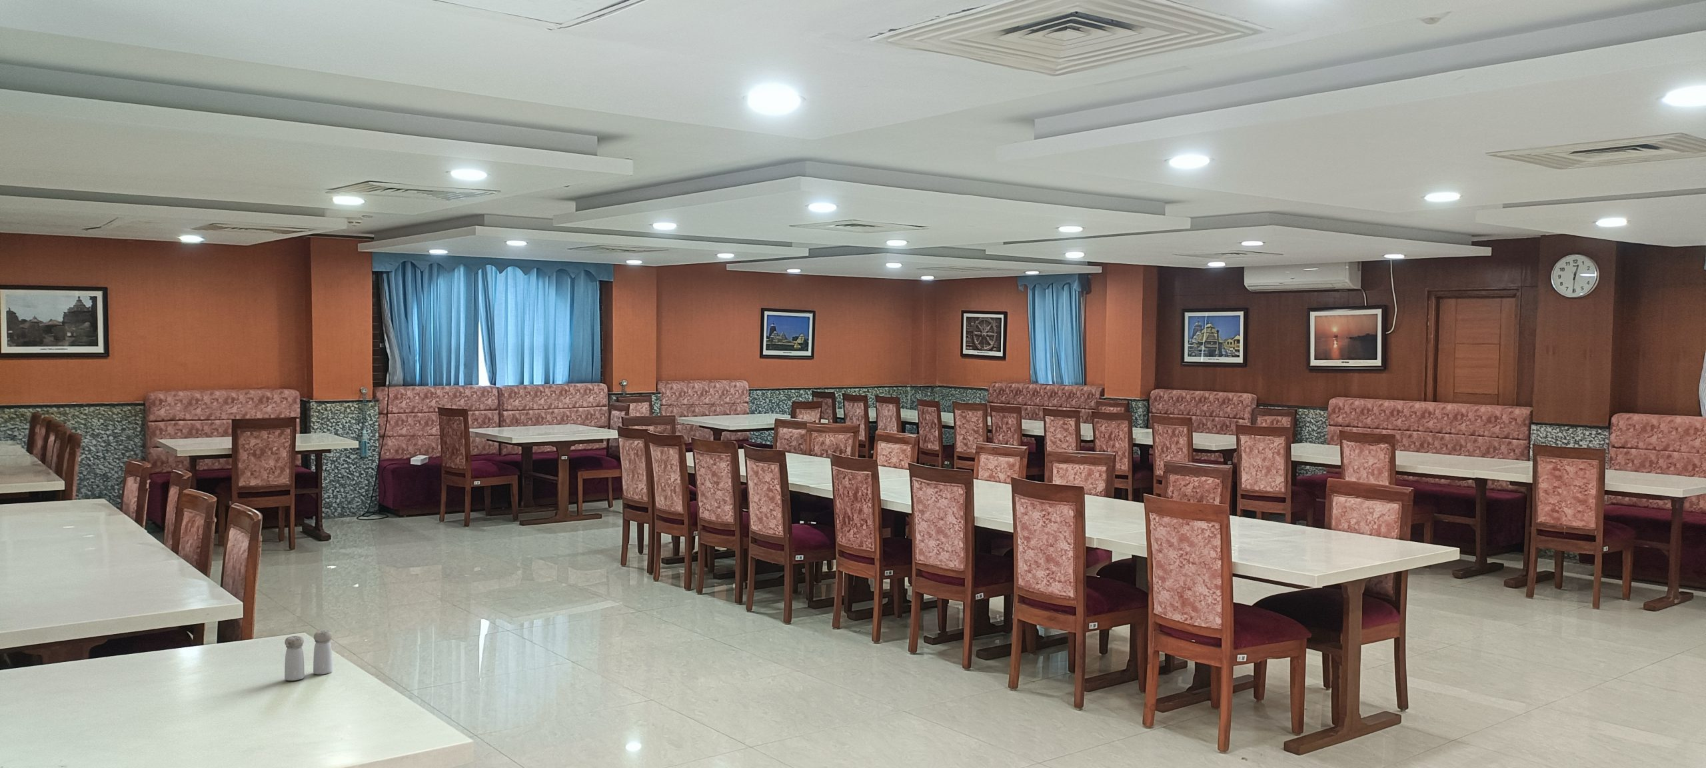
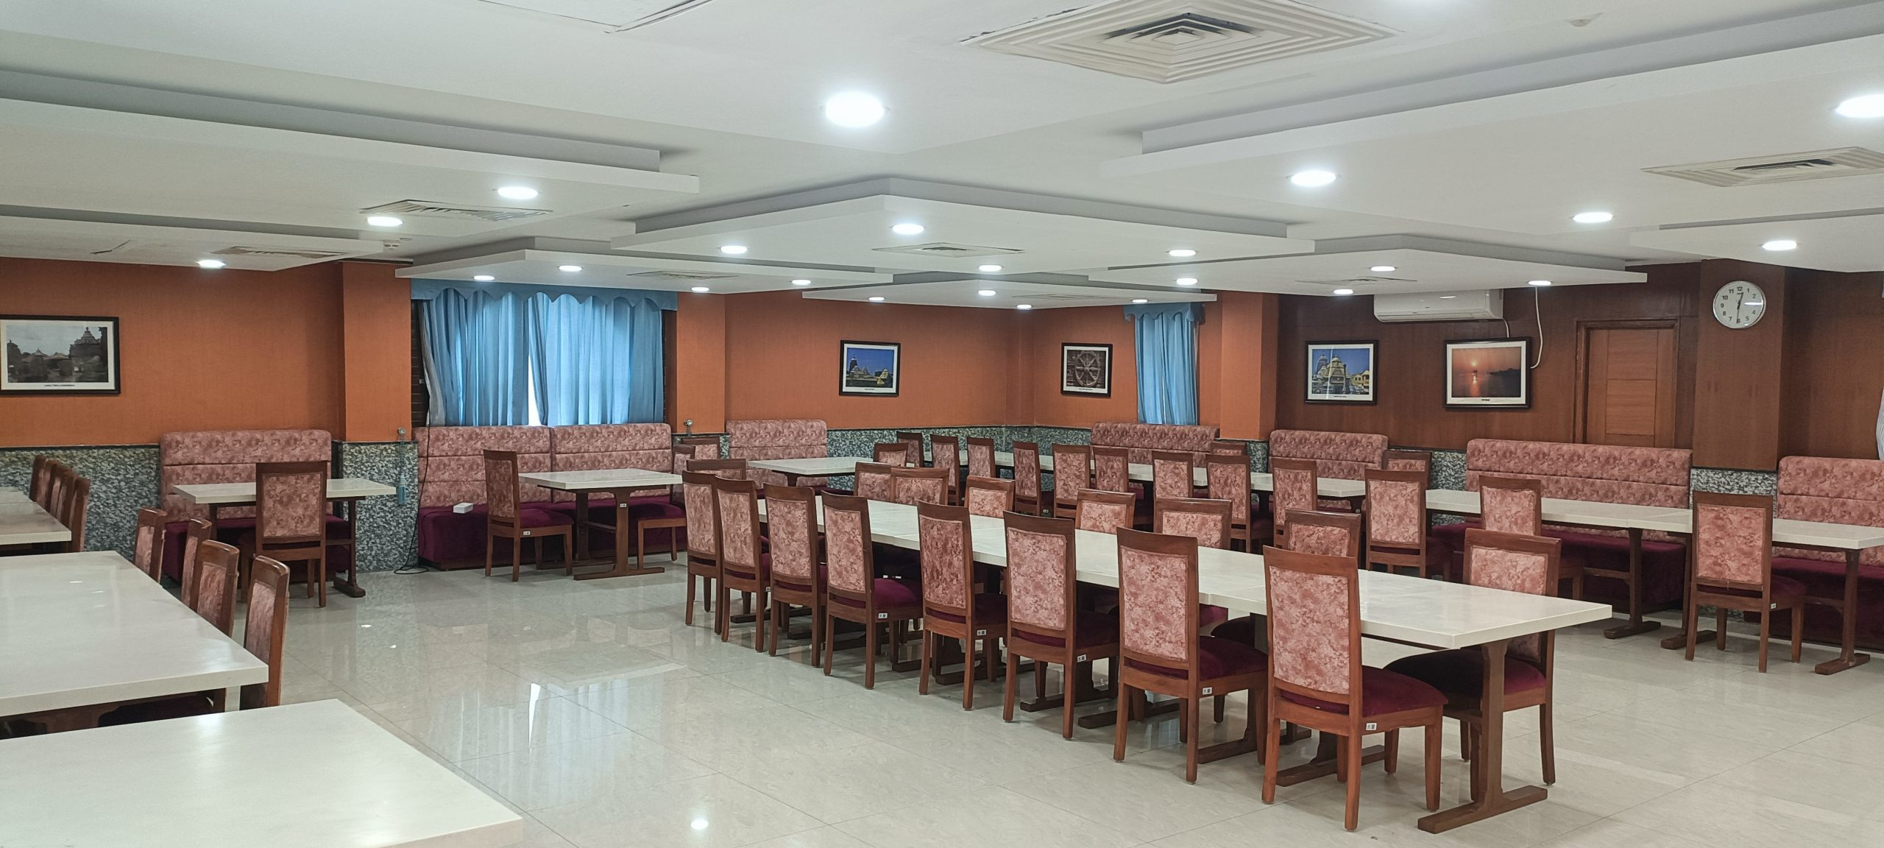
- salt and pepper shaker [284,630,333,681]
